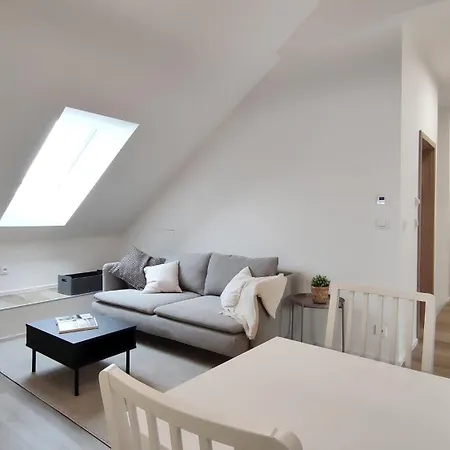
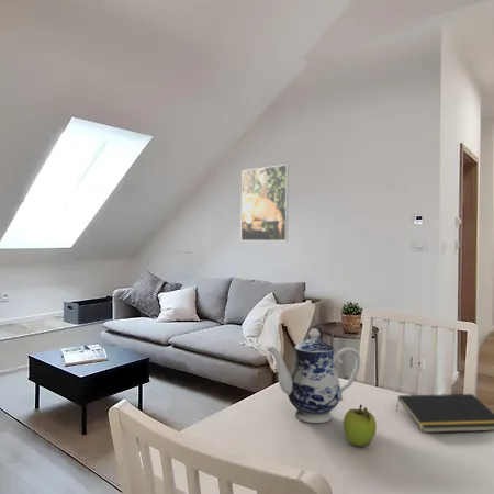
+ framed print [240,164,290,242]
+ notepad [395,393,494,434]
+ fruit [343,404,378,448]
+ teapot [266,328,361,424]
